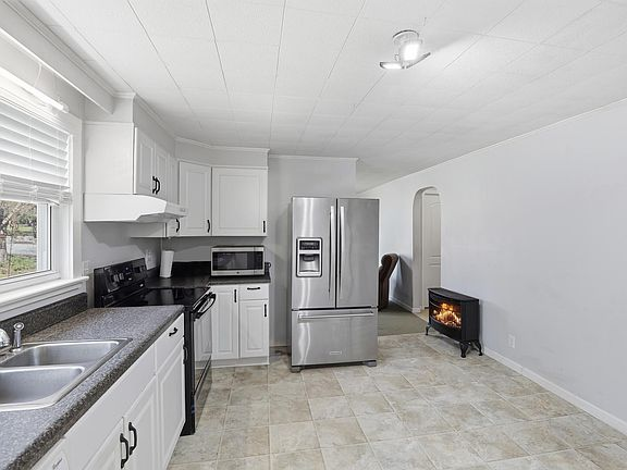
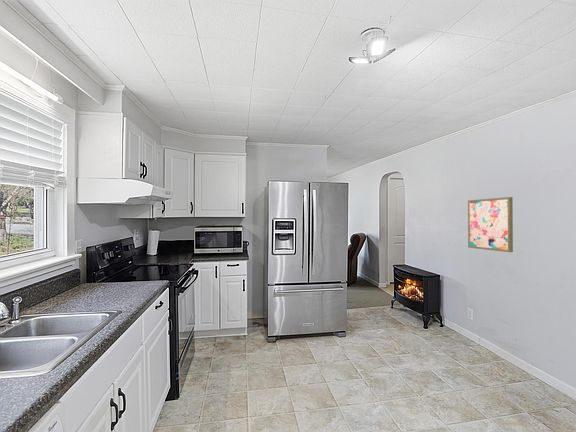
+ wall art [467,196,514,253]
